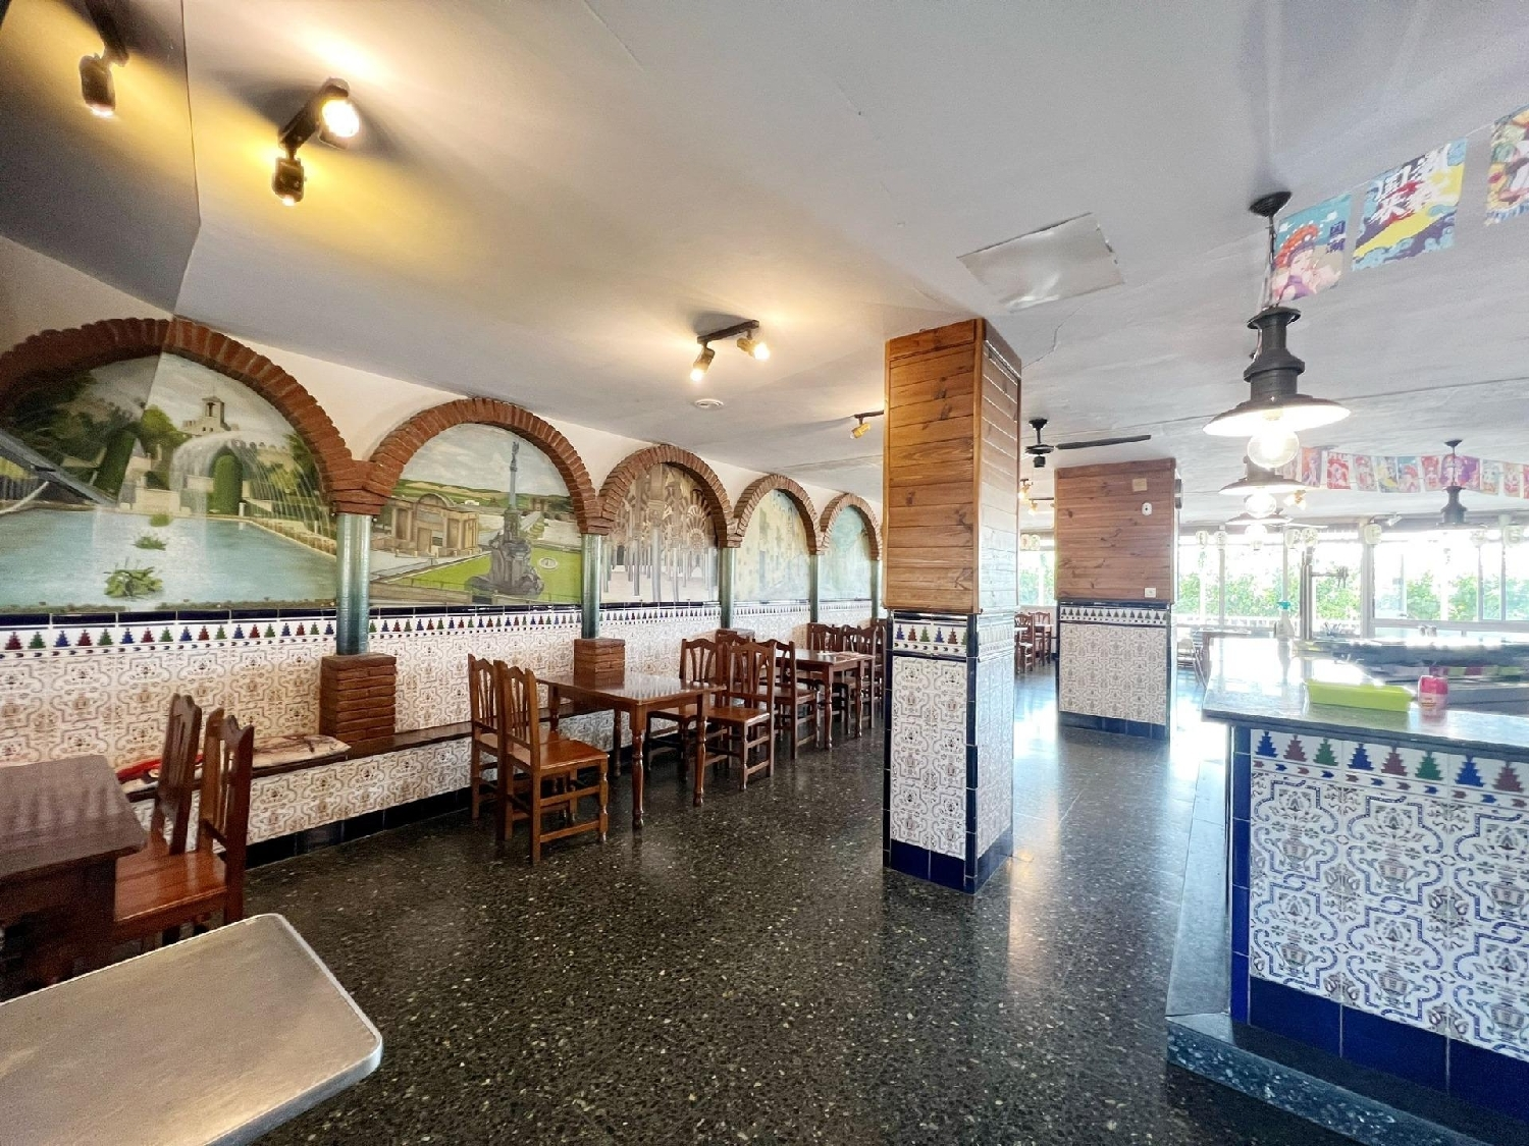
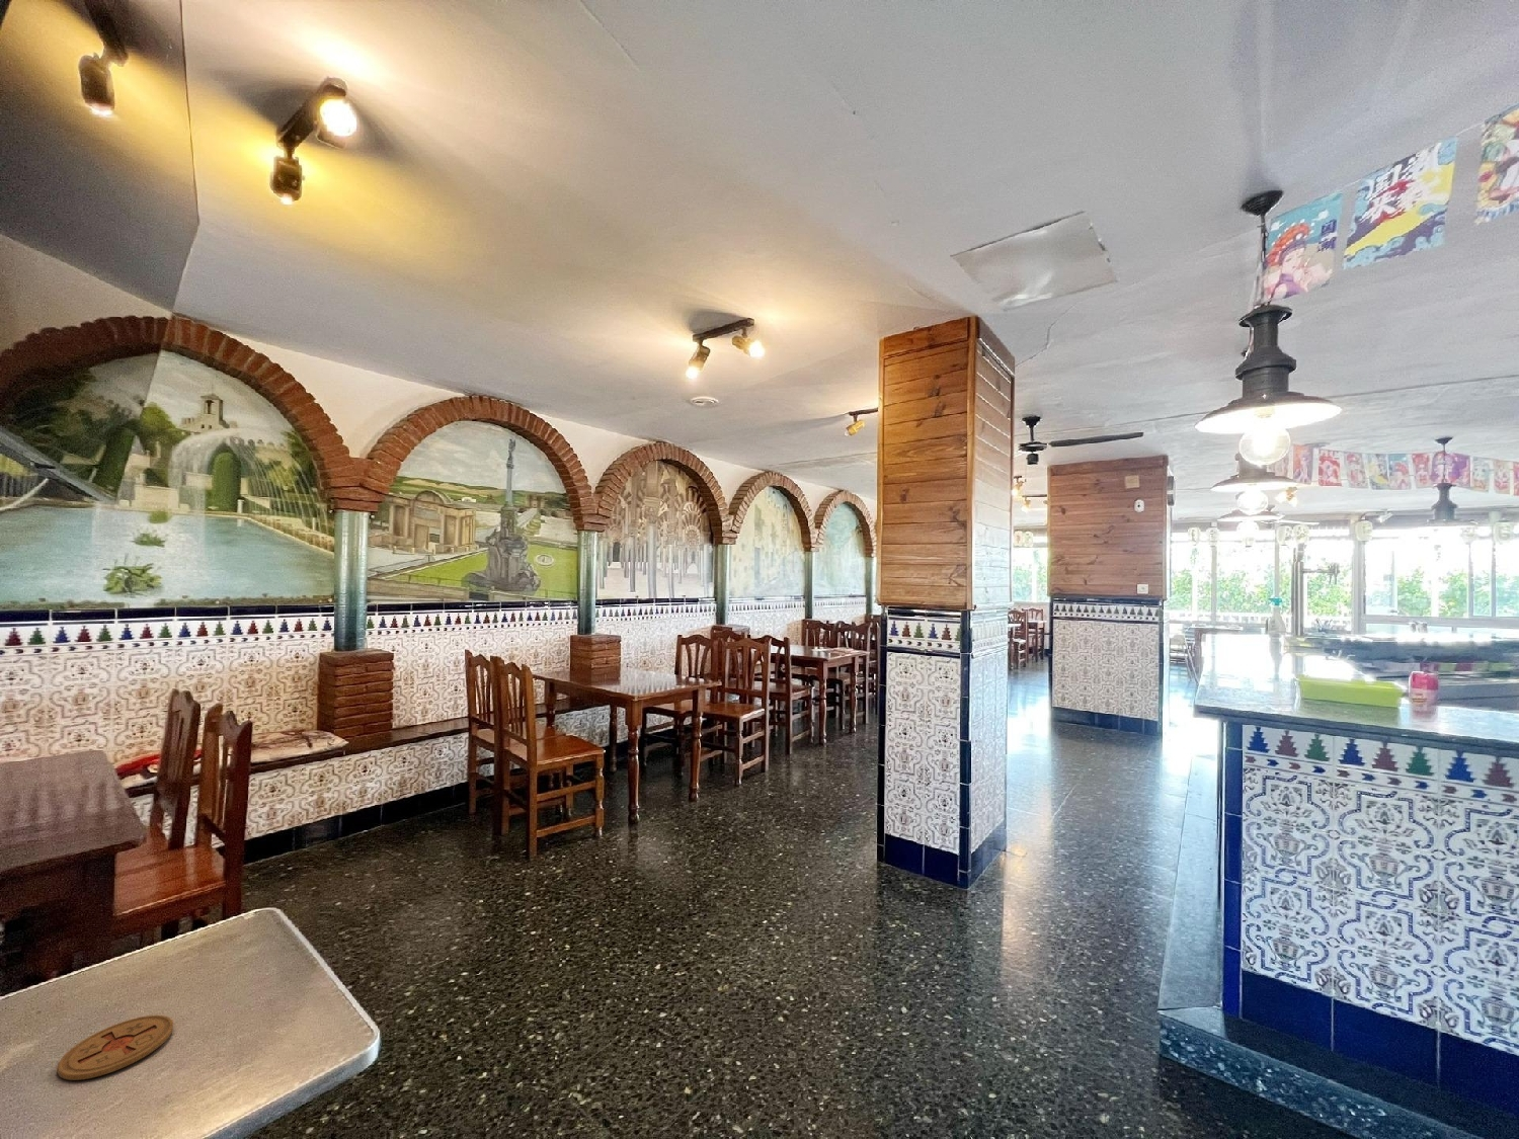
+ coaster [56,1015,175,1082]
